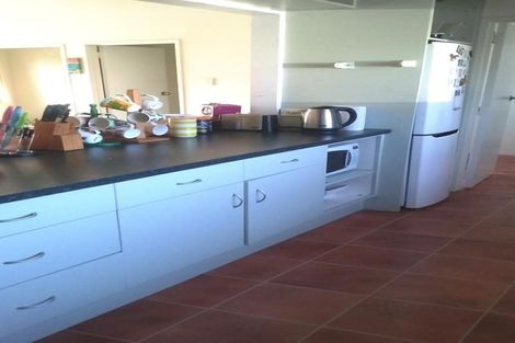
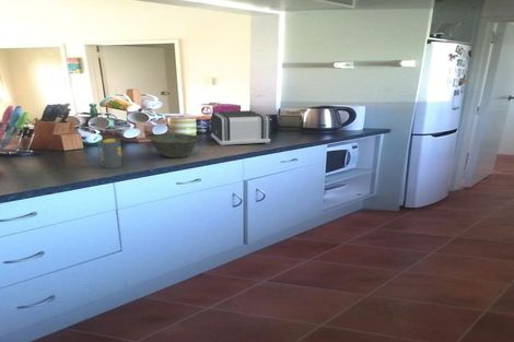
+ bowl [148,132,200,158]
+ mug [96,138,122,169]
+ toaster [210,109,272,146]
